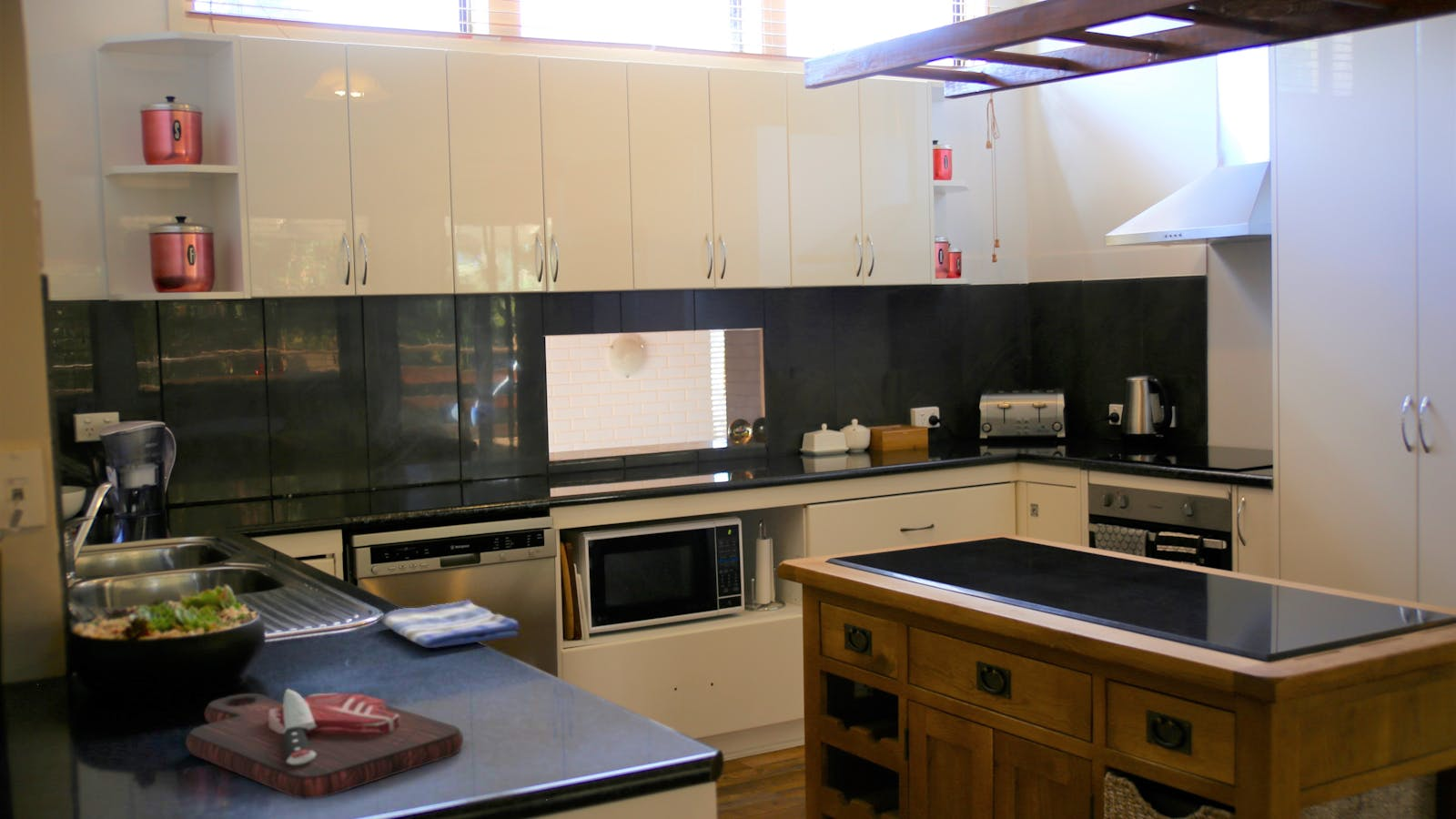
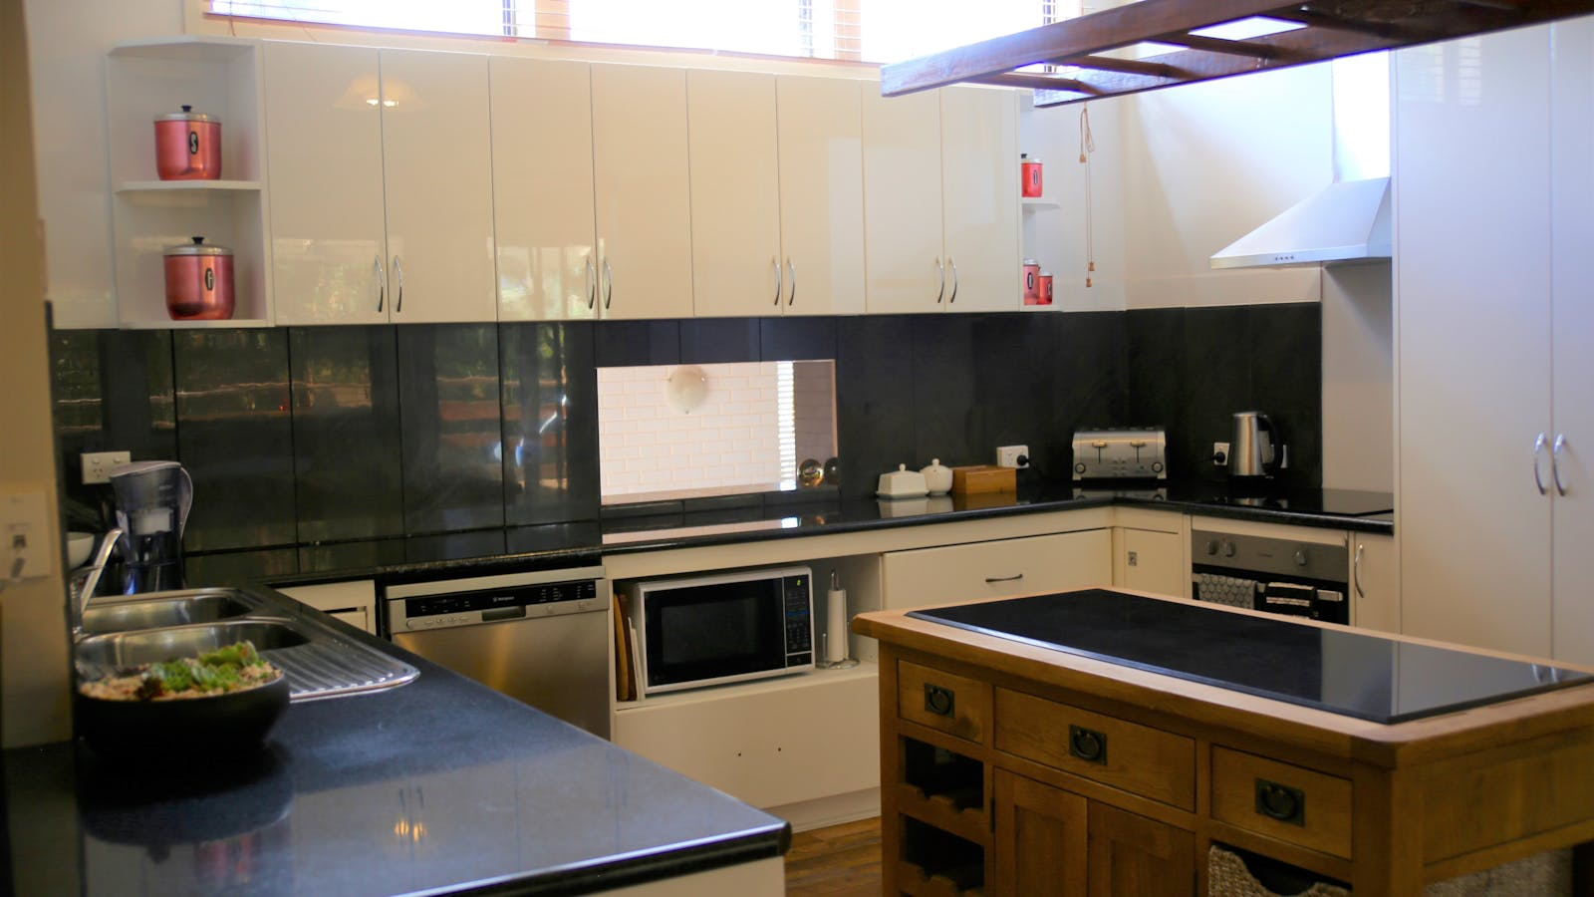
- dish towel [381,599,521,649]
- cutting board [185,688,465,800]
